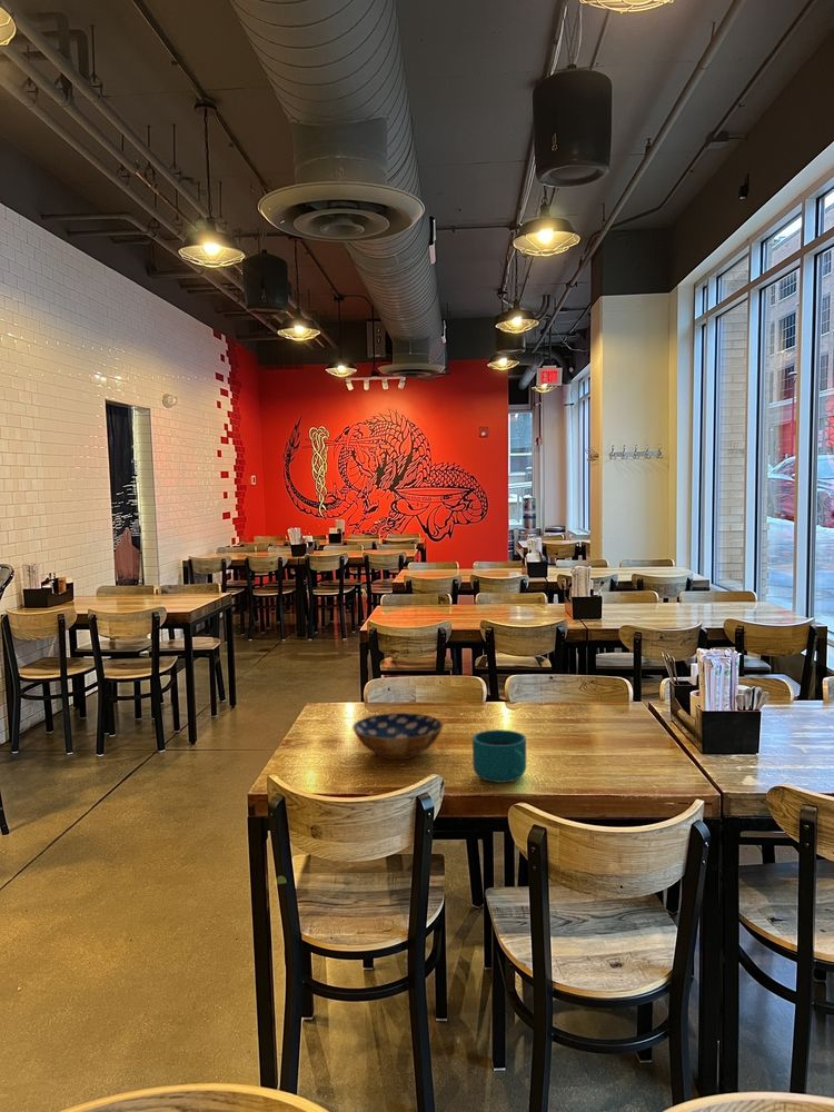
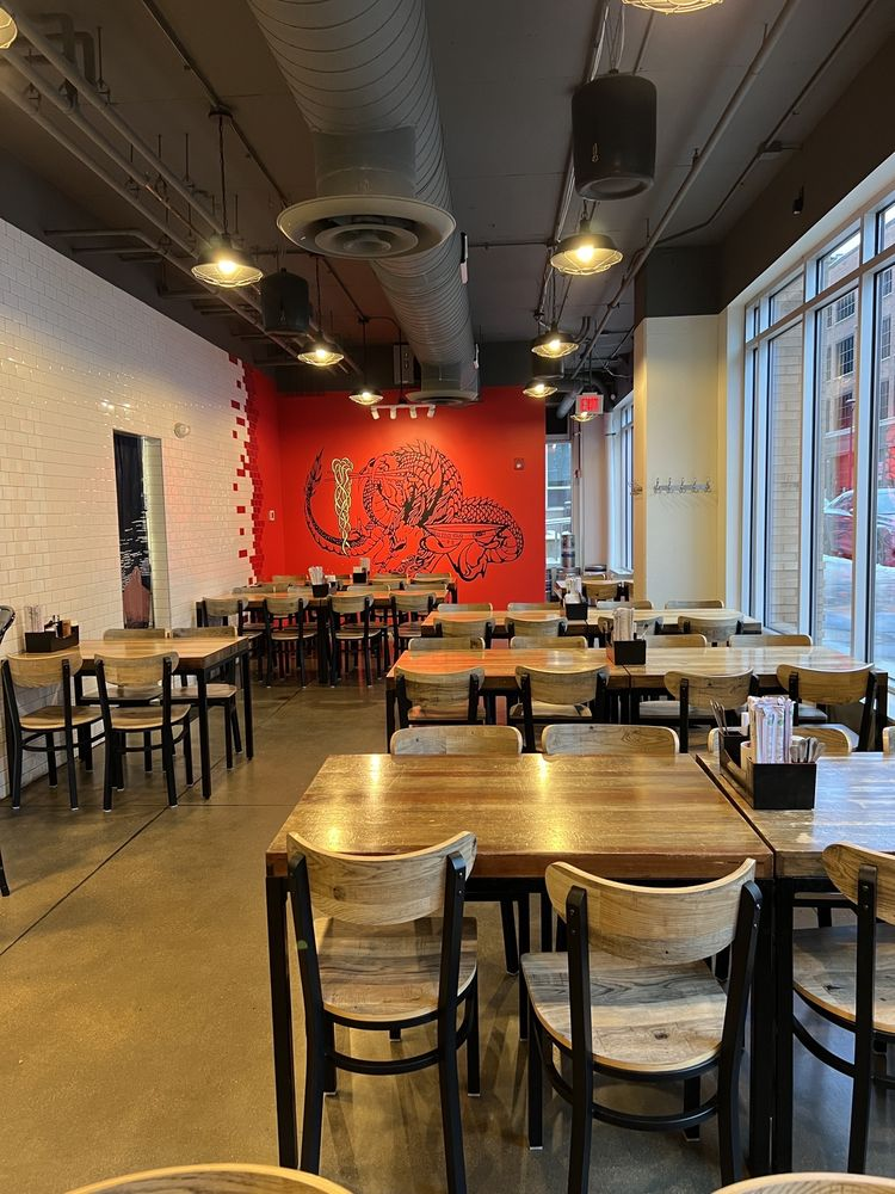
- cup [471,728,527,784]
- bowl [351,712,445,761]
